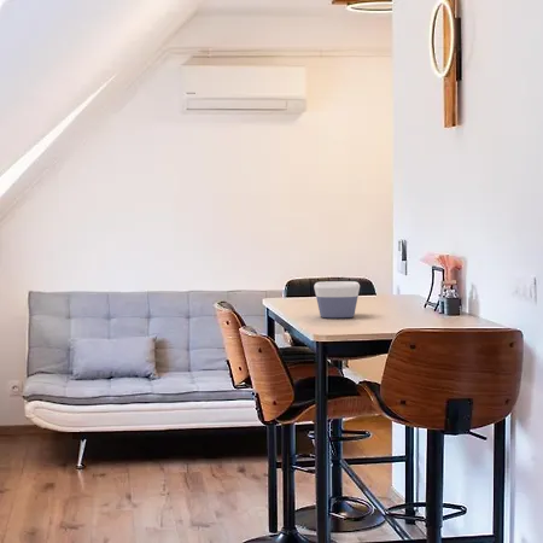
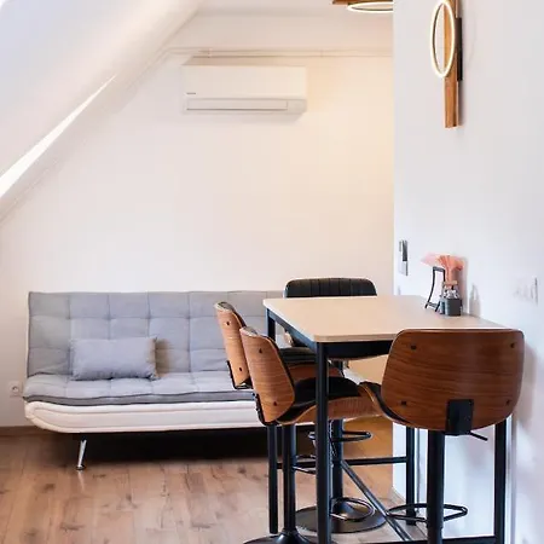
- bowl [313,280,361,320]
